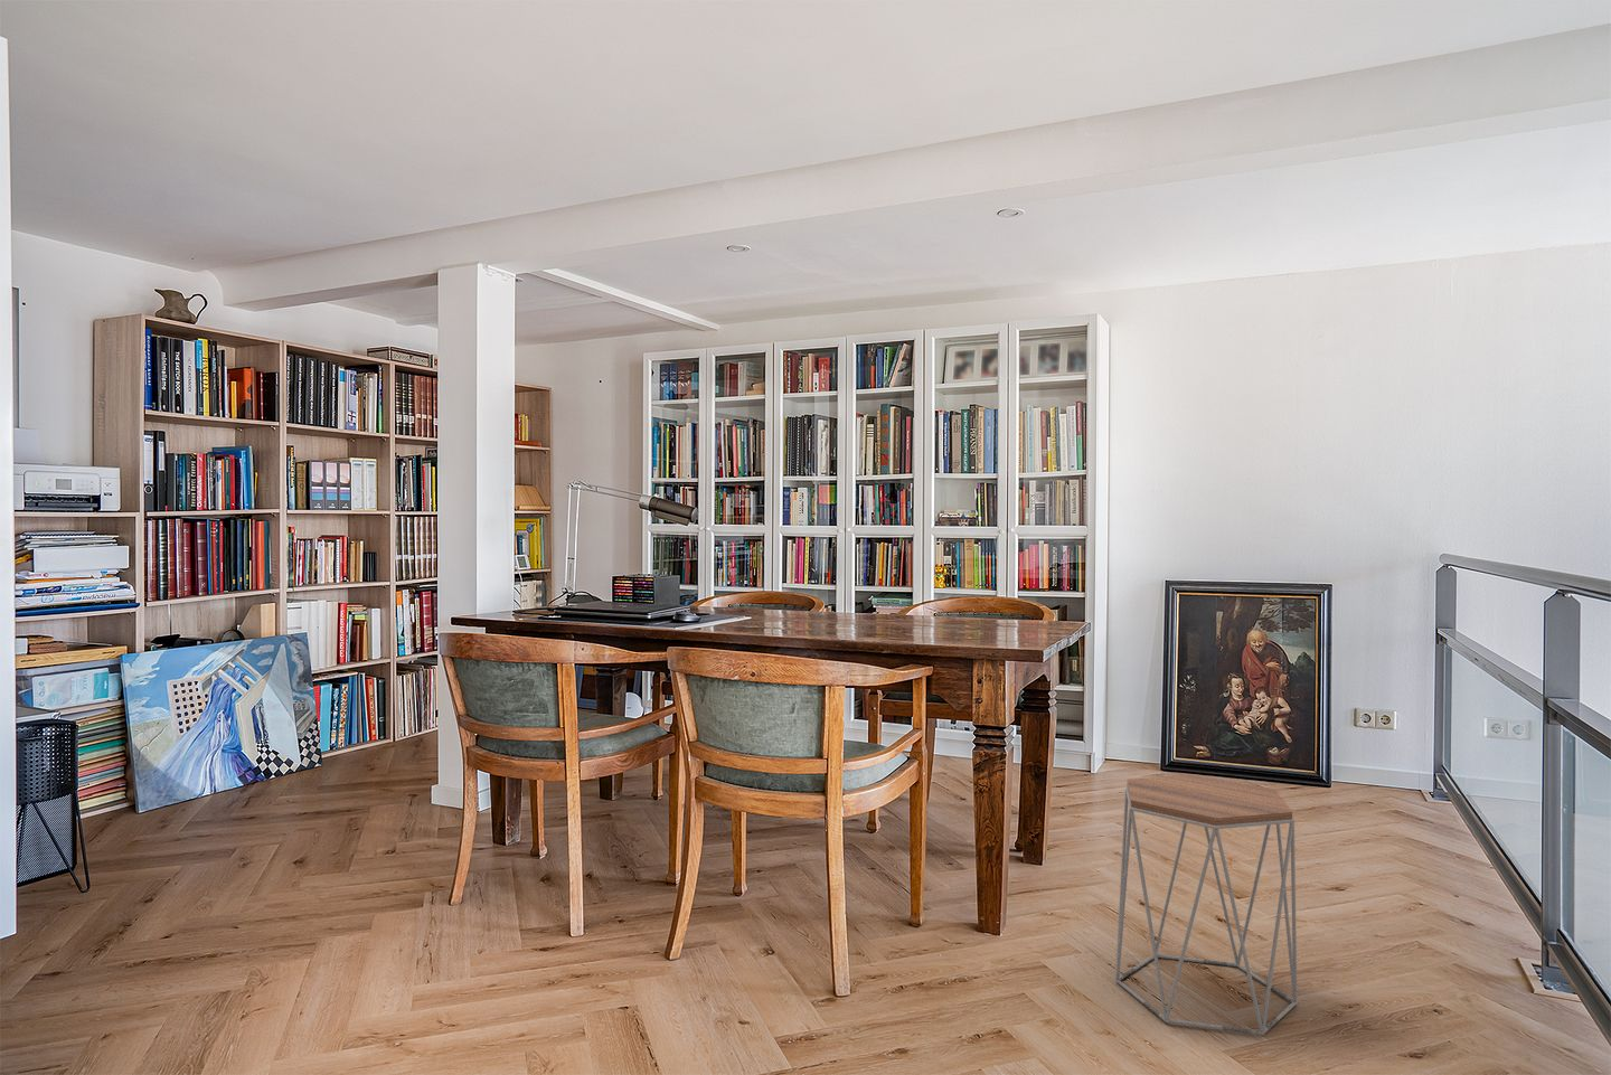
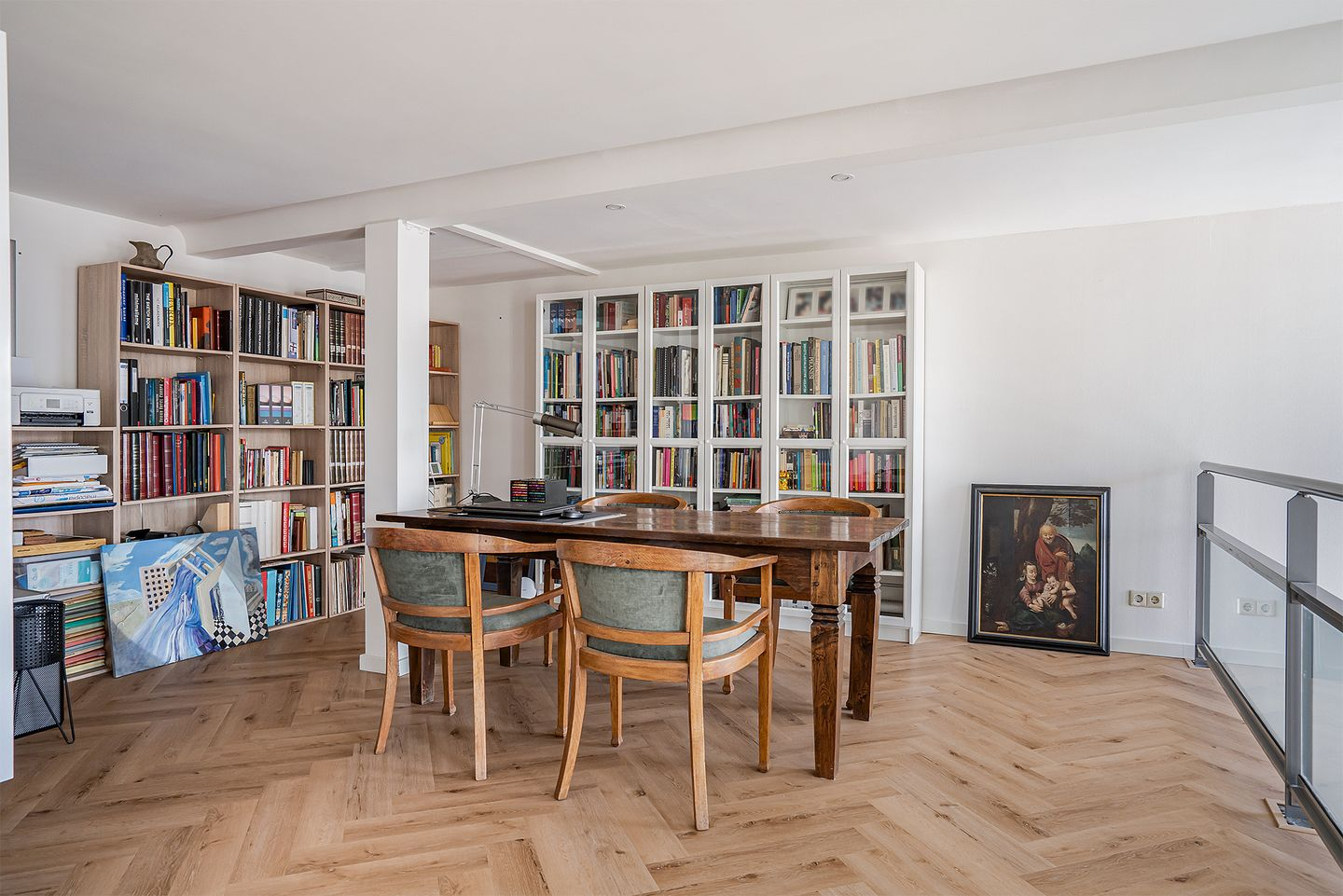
- side table [1114,773,1299,1035]
